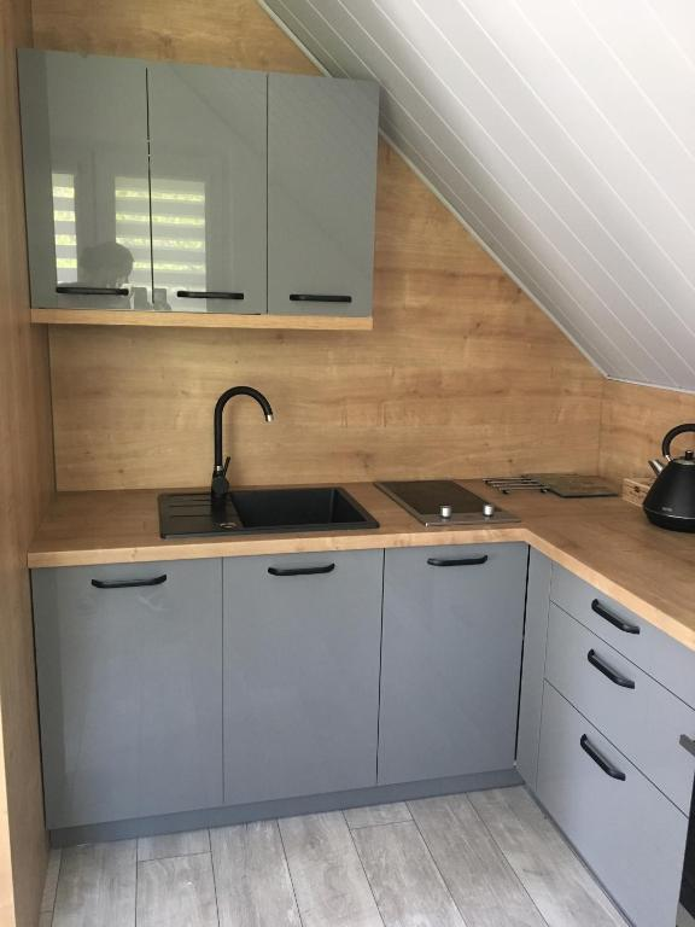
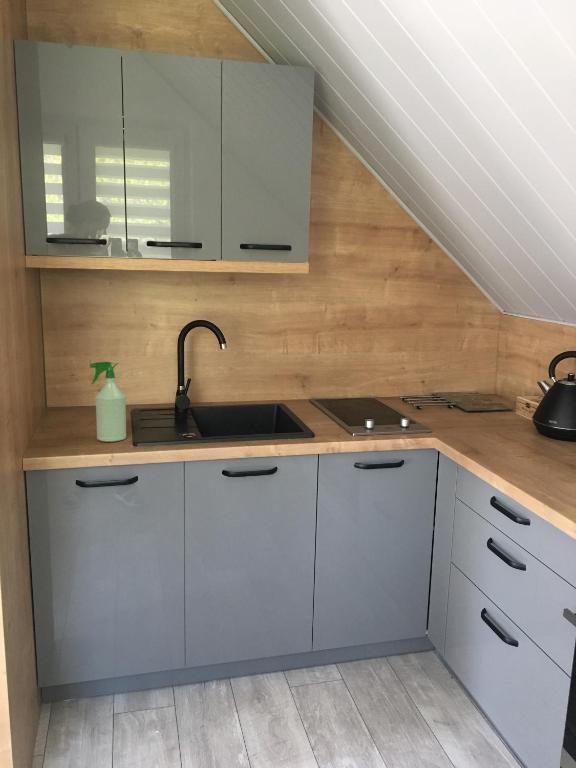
+ spray bottle [89,361,127,443]
